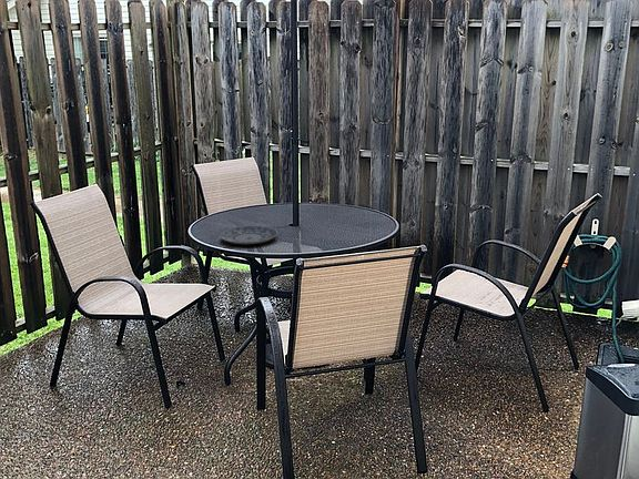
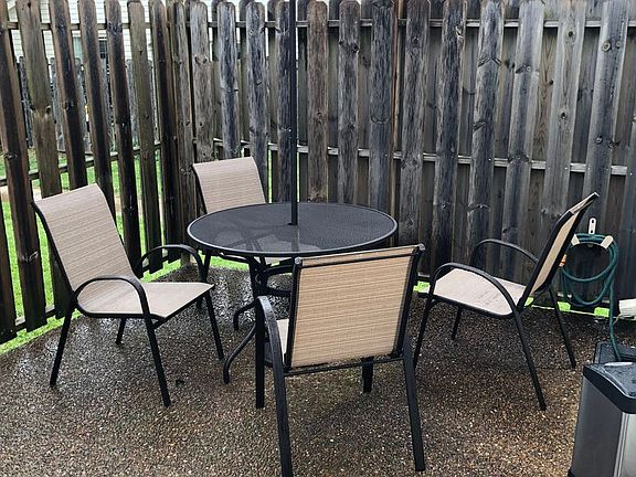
- plate [219,225,278,245]
